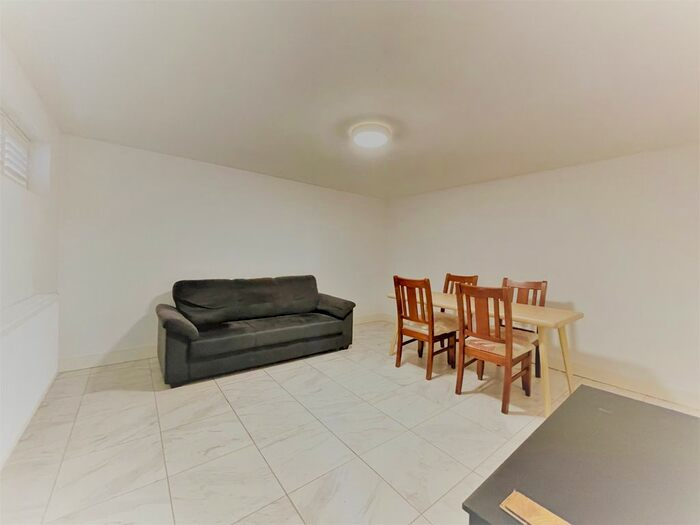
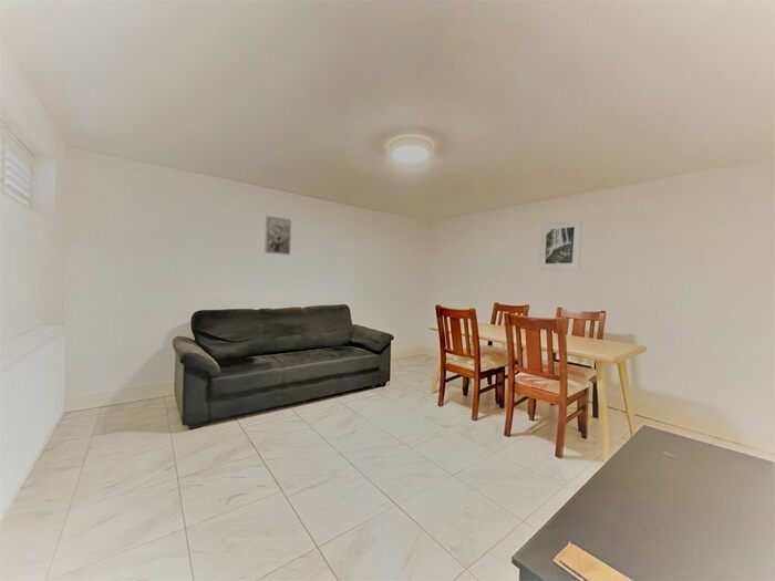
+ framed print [538,218,583,271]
+ wall art [264,215,292,256]
